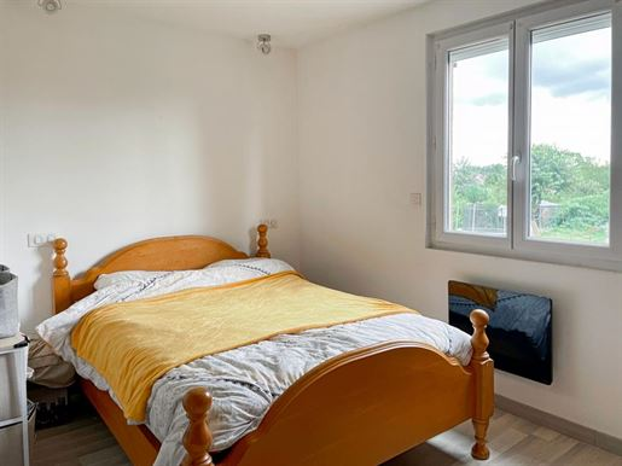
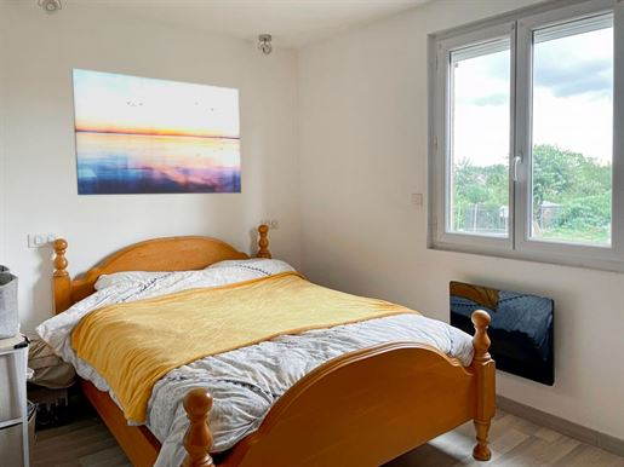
+ wall art [70,68,242,196]
